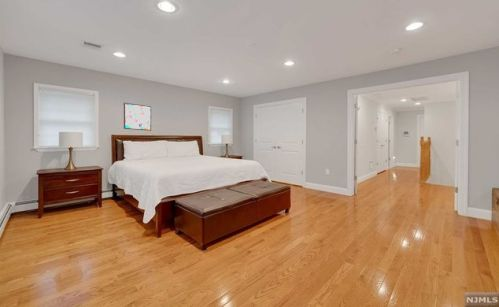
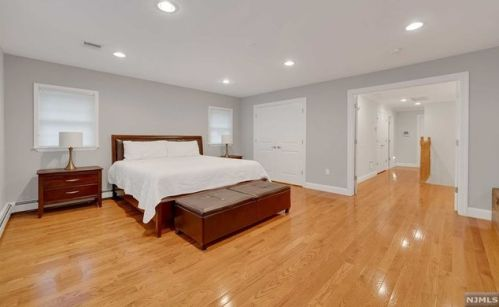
- wall art [123,102,152,132]
